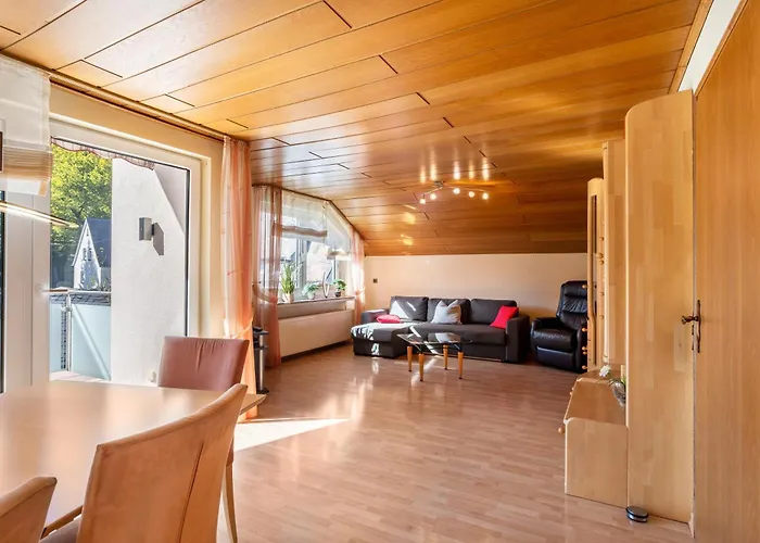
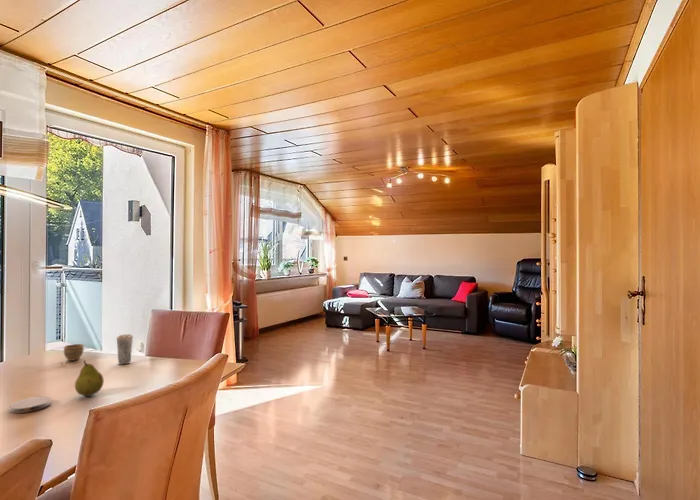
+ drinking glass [116,333,134,365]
+ cup [63,343,85,362]
+ fruit [74,360,105,397]
+ coaster [8,395,52,414]
